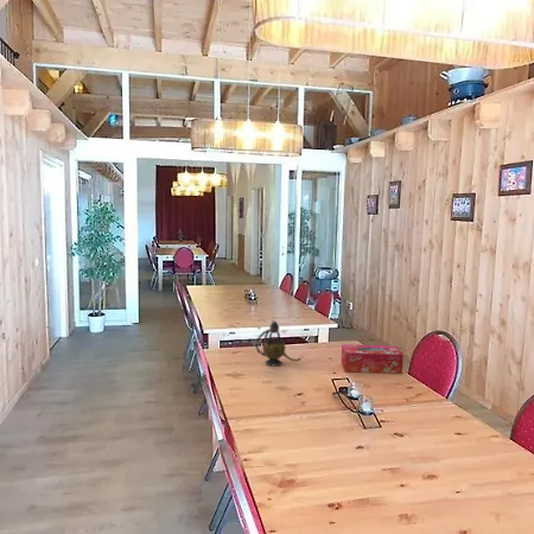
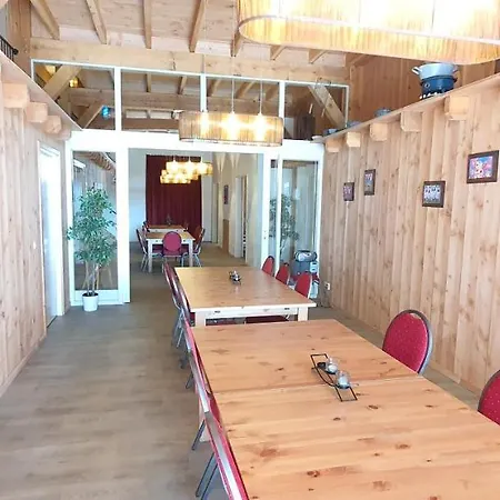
- teapot [254,319,303,367]
- tissue box [341,343,405,375]
